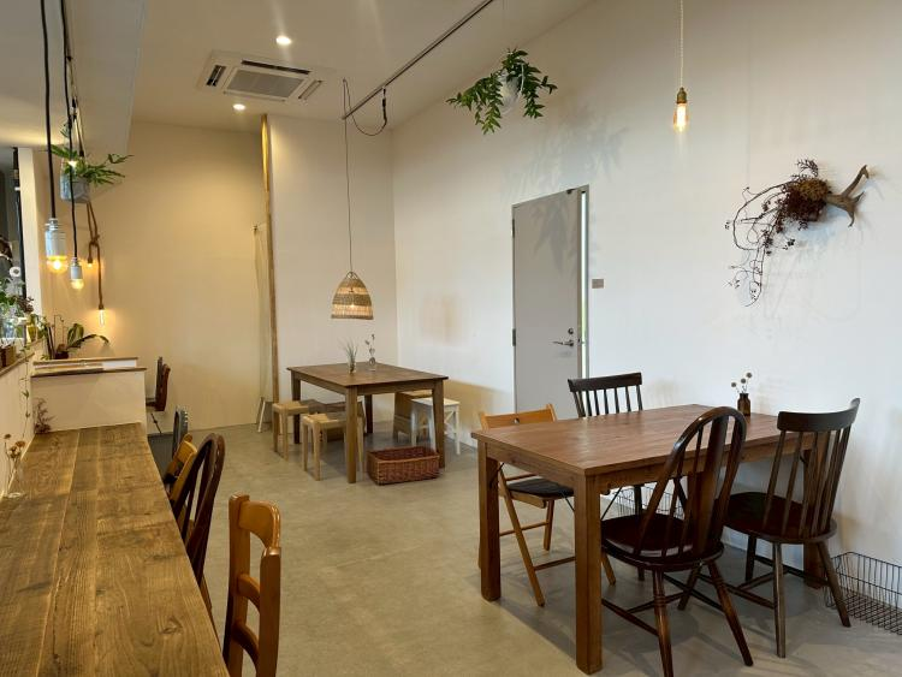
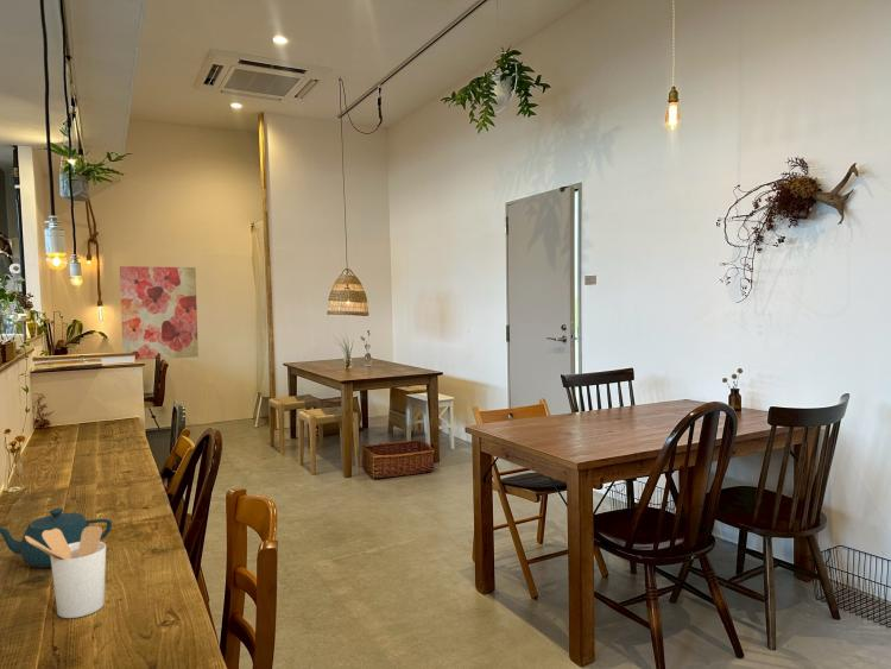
+ utensil holder [25,525,107,619]
+ teapot [0,507,113,569]
+ wall art [119,265,200,361]
